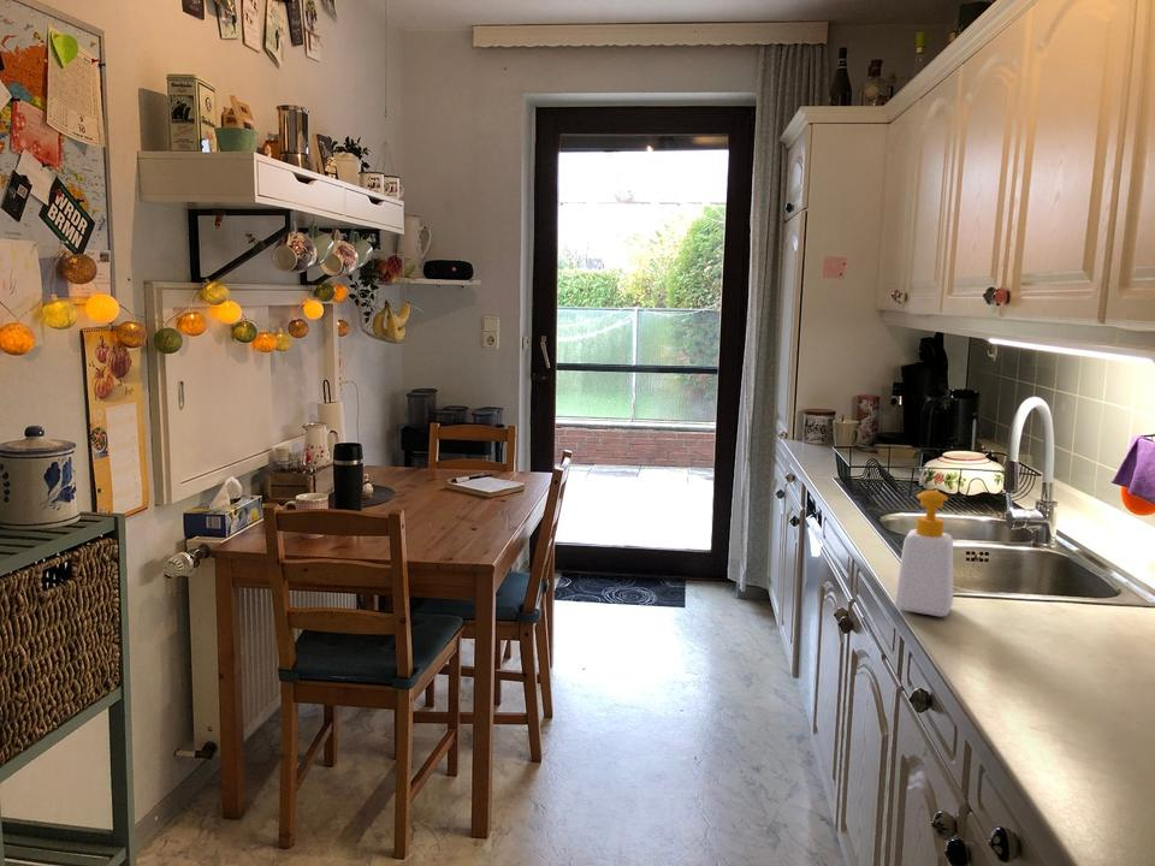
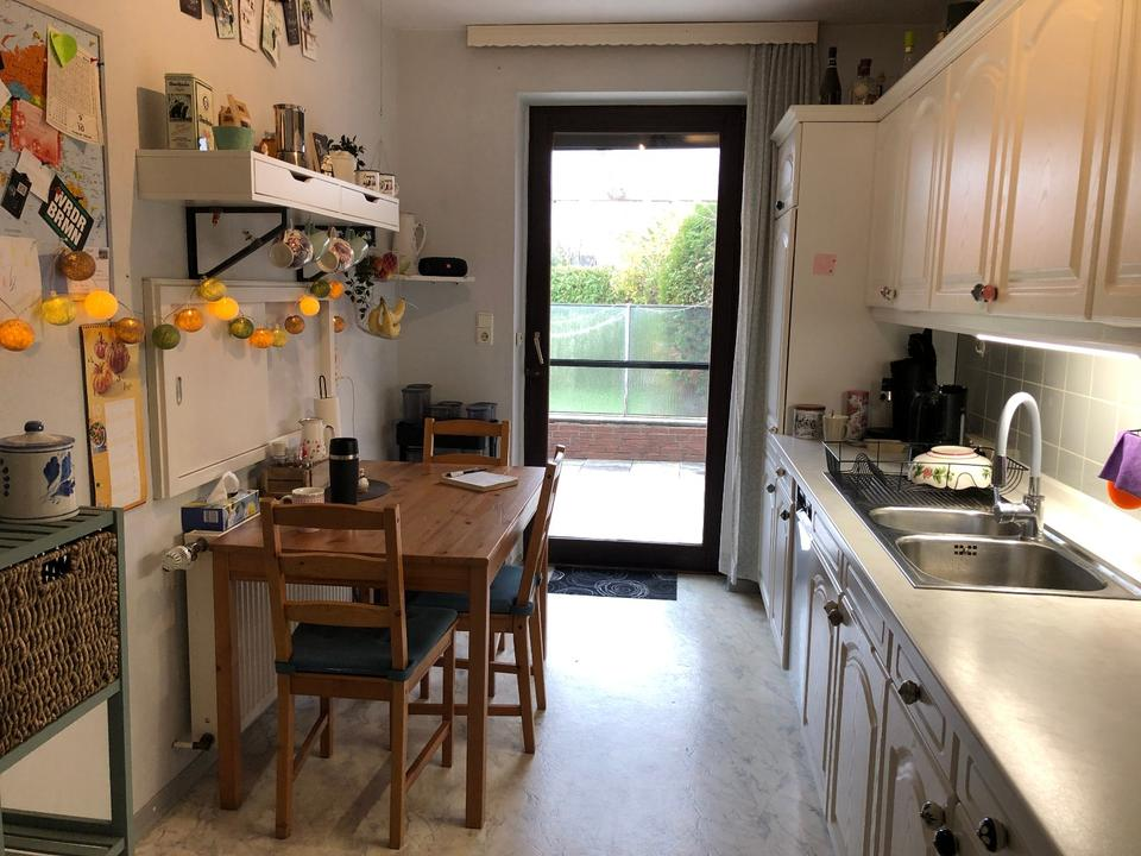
- soap bottle [893,488,954,618]
